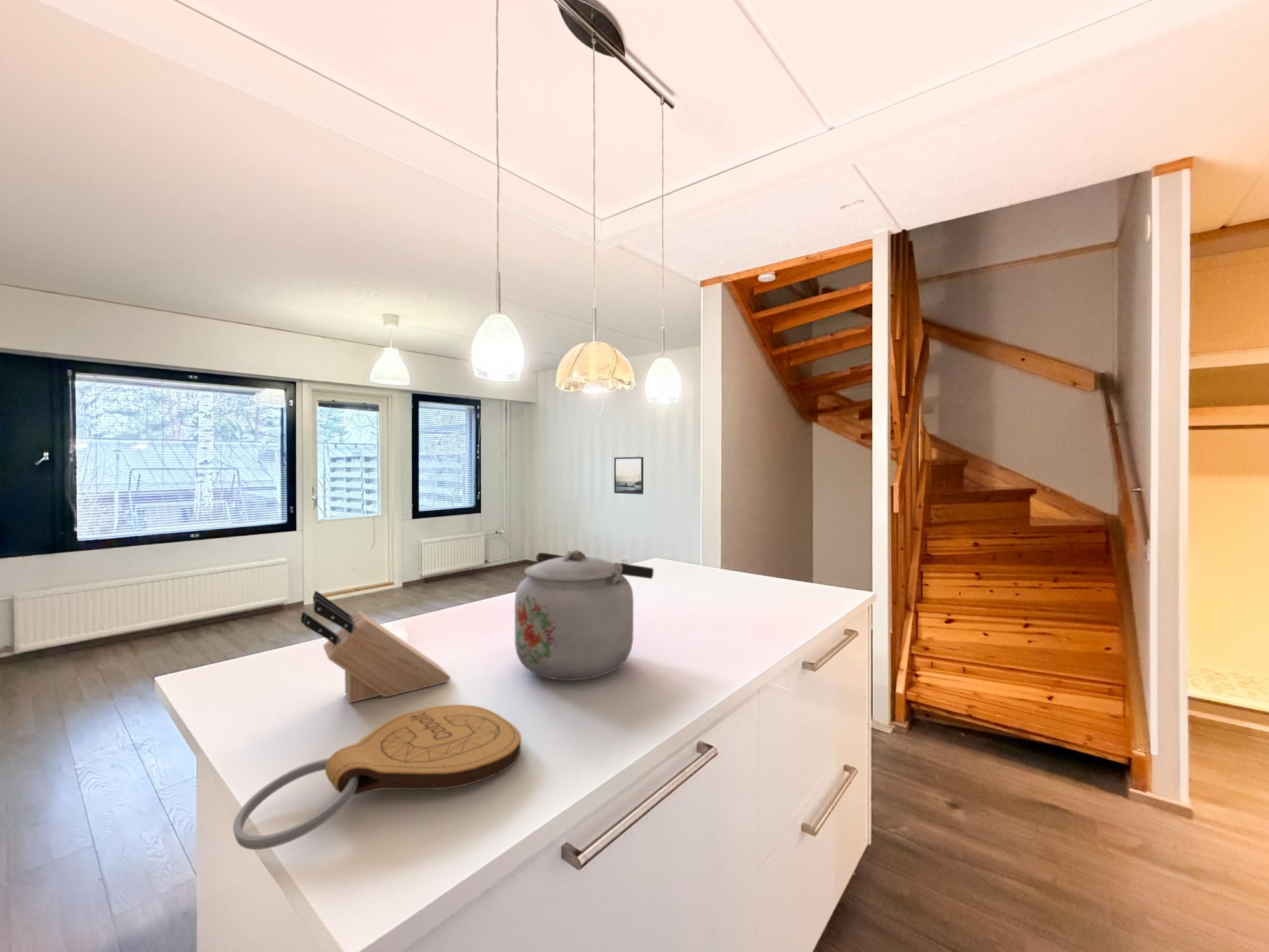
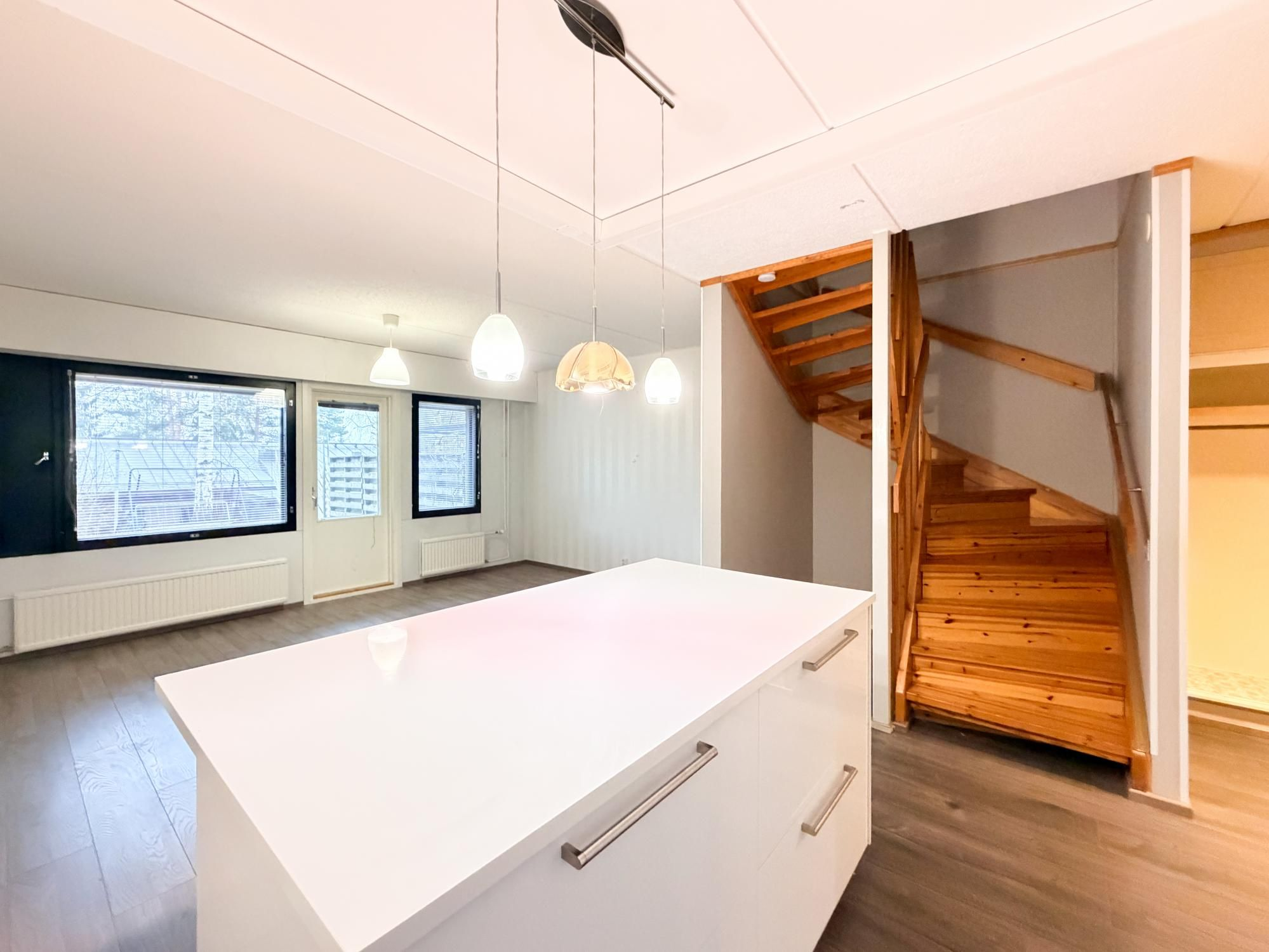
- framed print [614,456,644,495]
- knife block [300,590,451,703]
- key chain [232,704,522,850]
- kettle [514,550,654,681]
